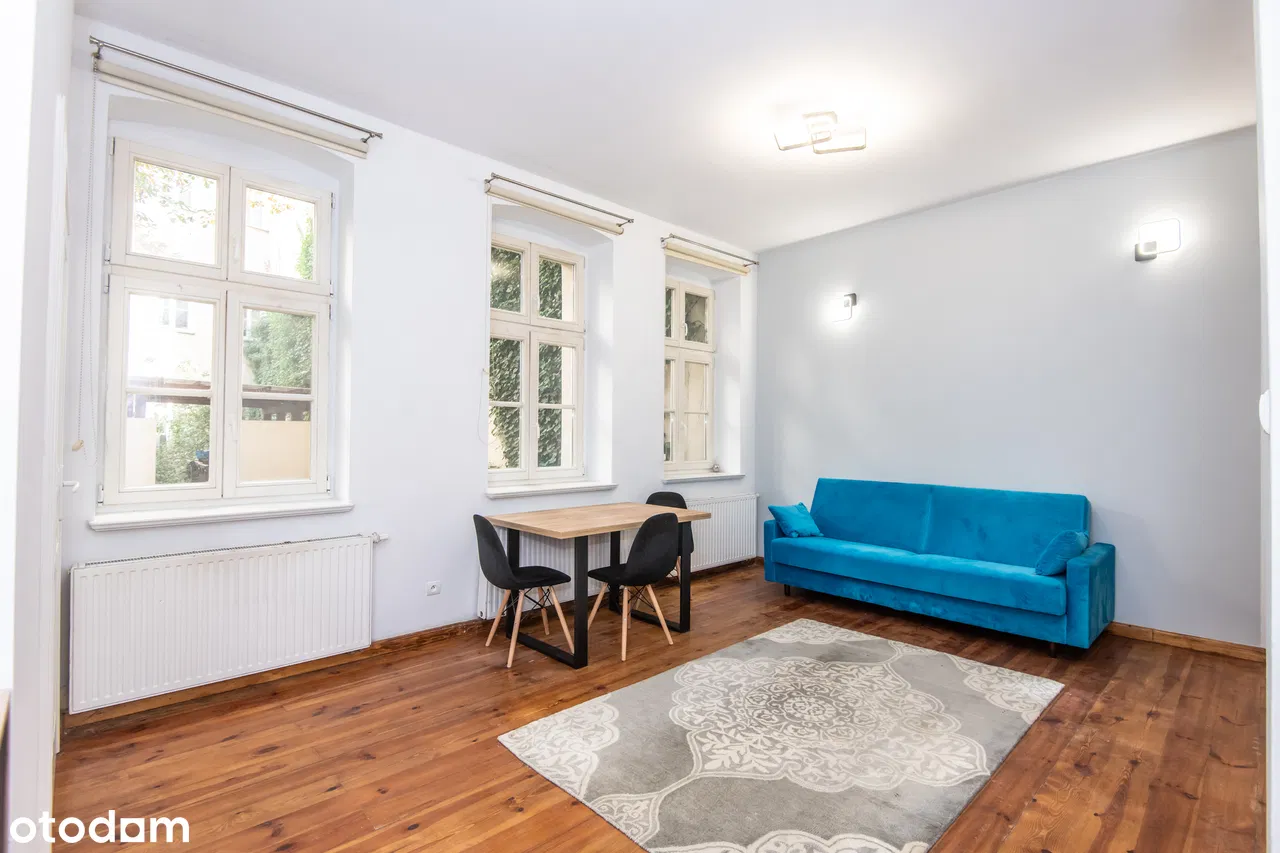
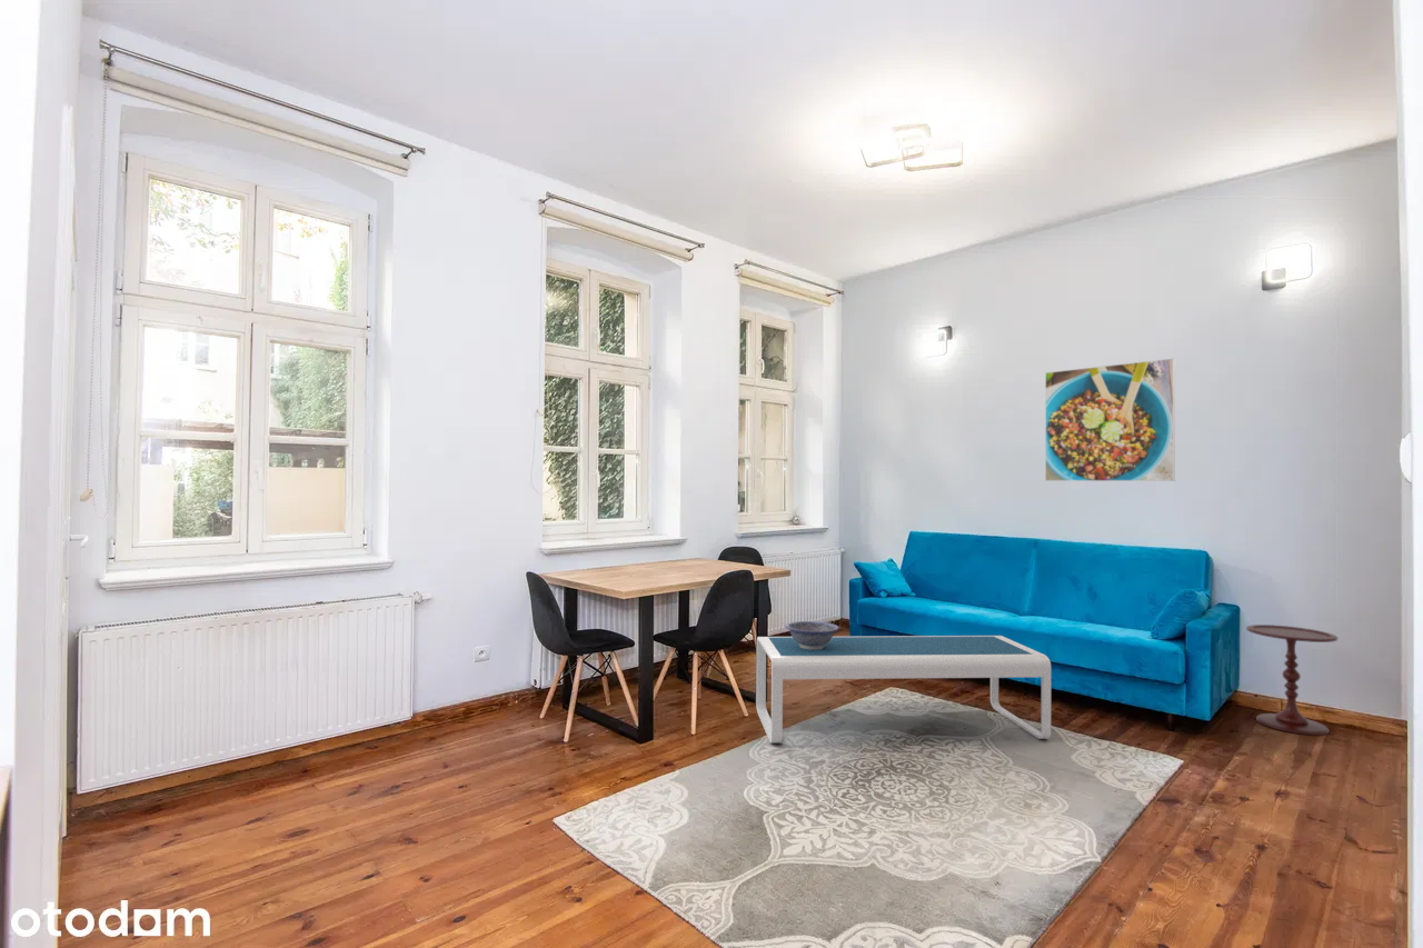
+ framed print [1044,357,1176,482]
+ side table [1245,623,1339,737]
+ decorative bowl [784,620,840,649]
+ coffee table [755,635,1052,745]
